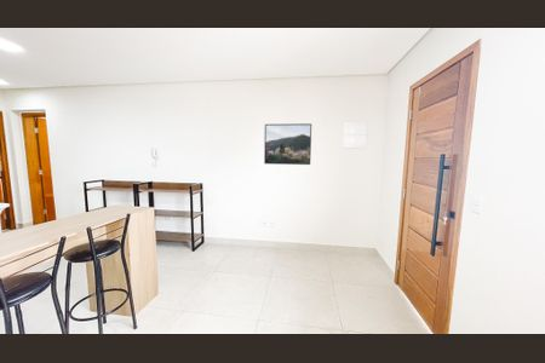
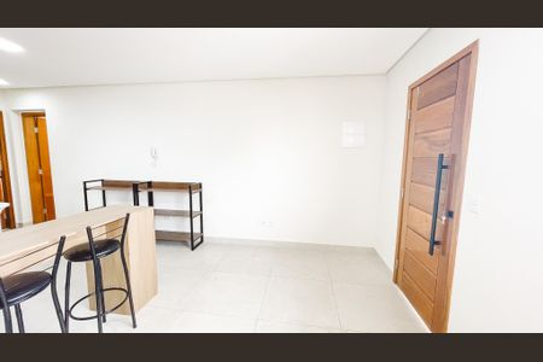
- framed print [263,122,312,166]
